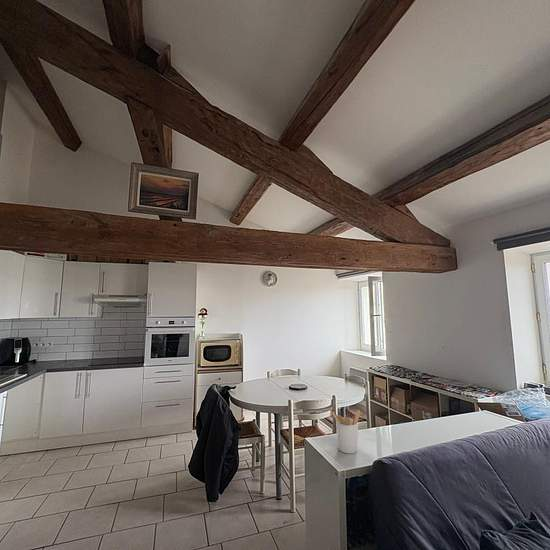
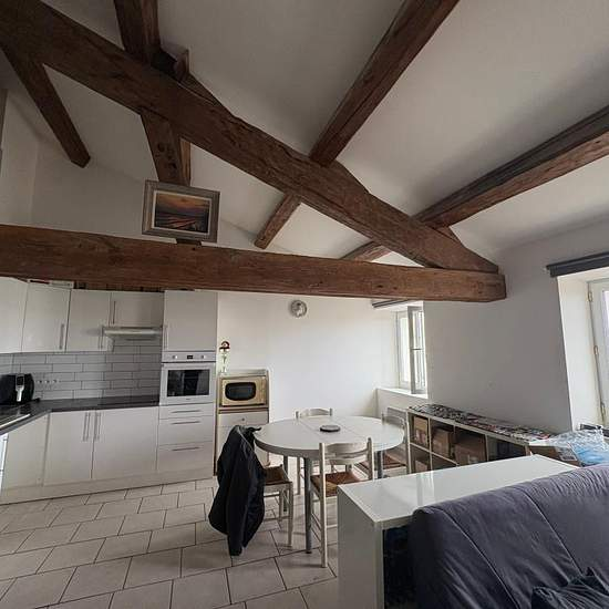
- utensil holder [331,409,361,455]
